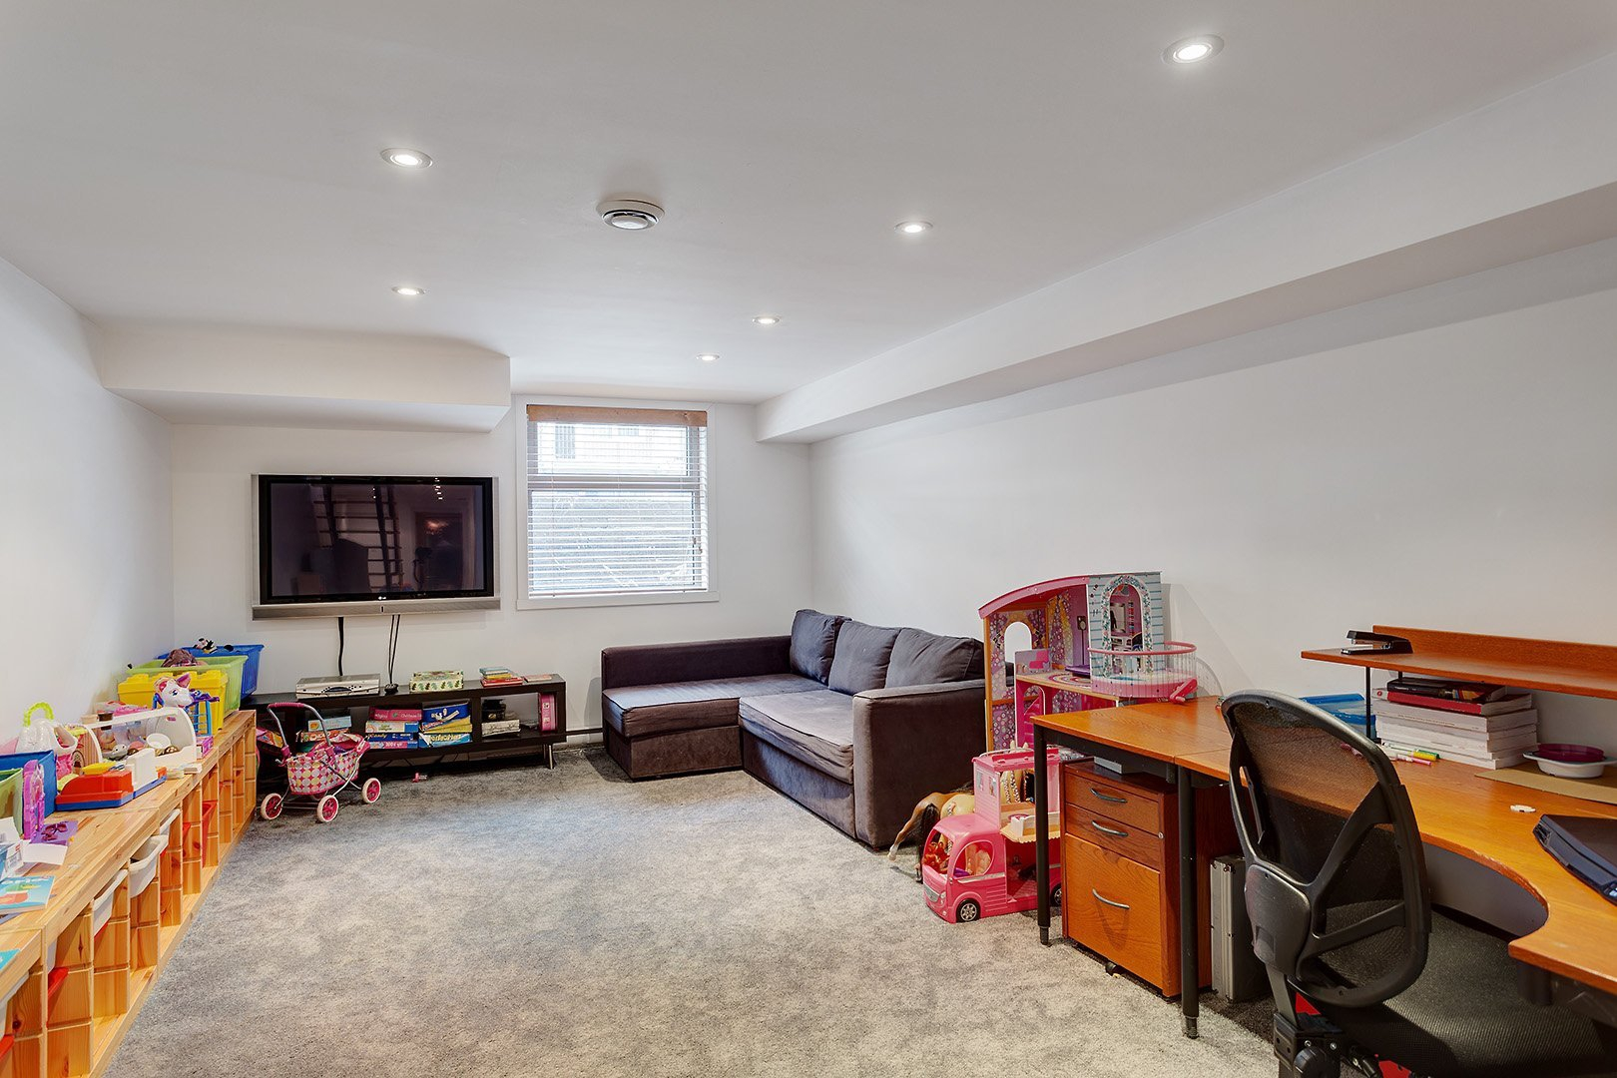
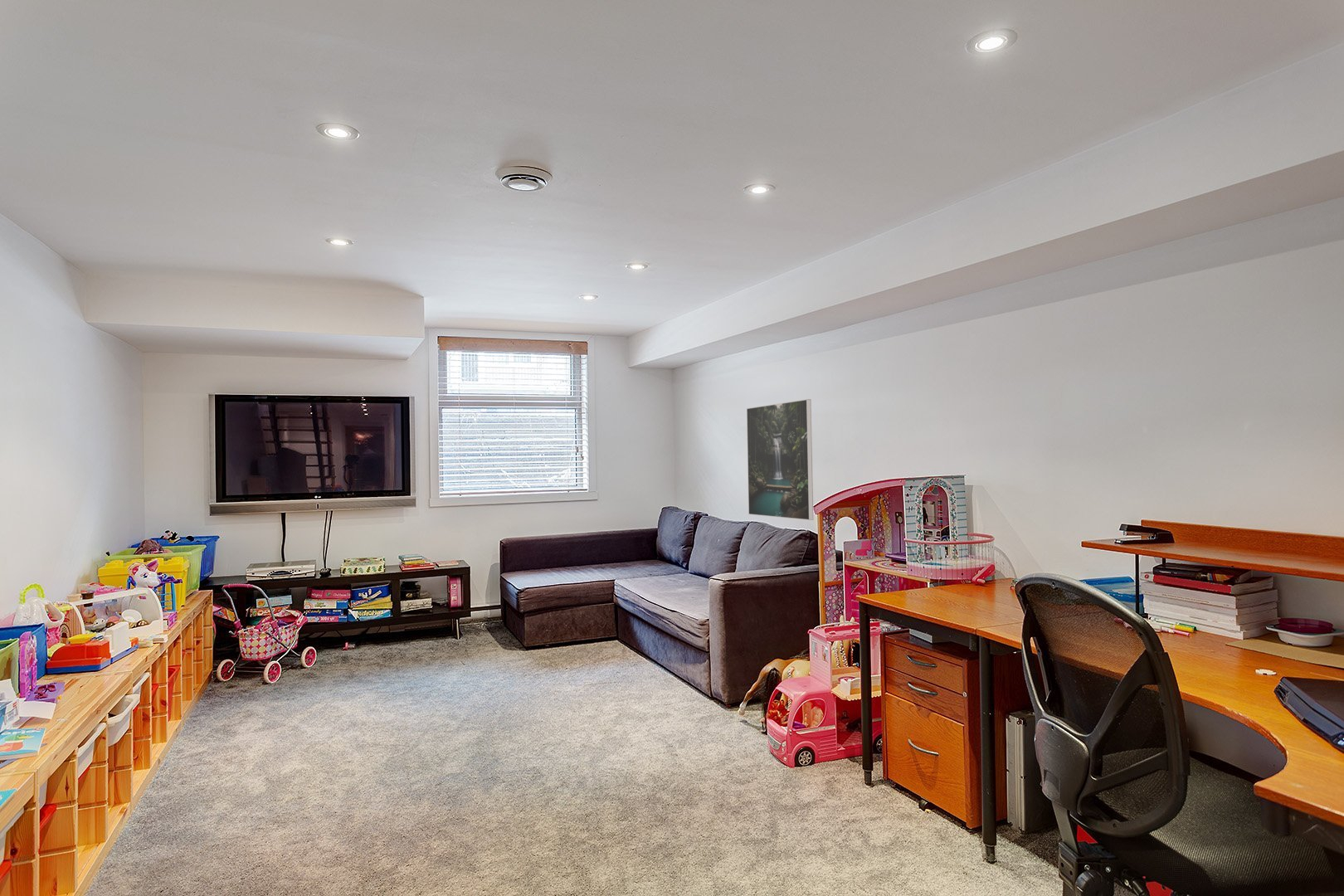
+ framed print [746,398,814,521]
